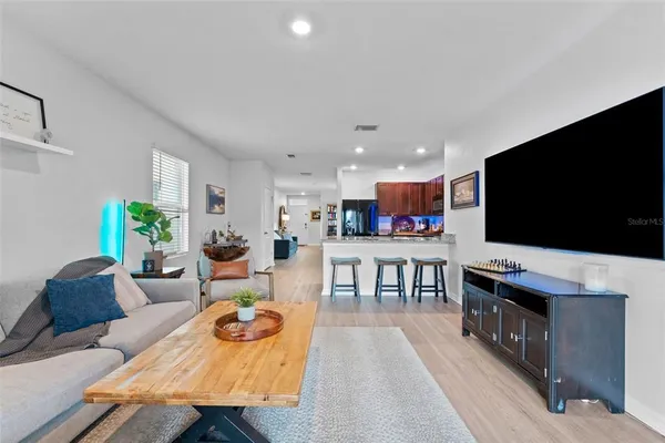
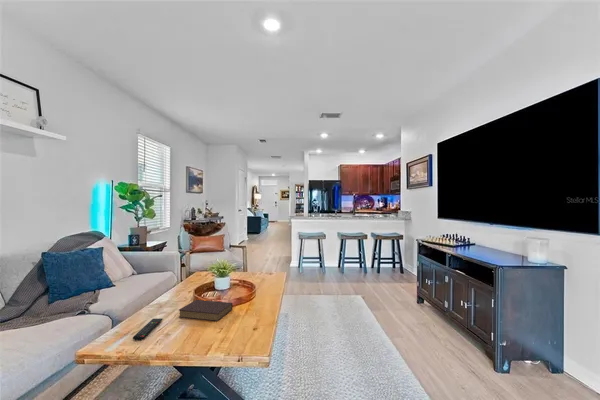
+ remote control [132,318,163,341]
+ book [178,299,234,322]
